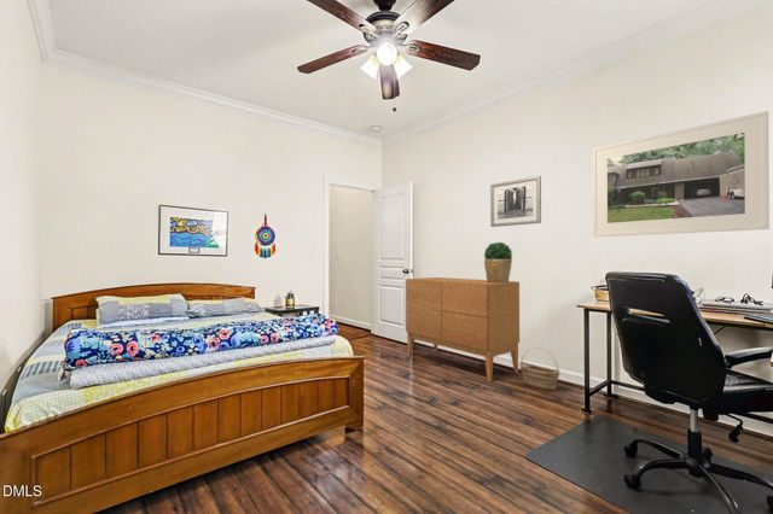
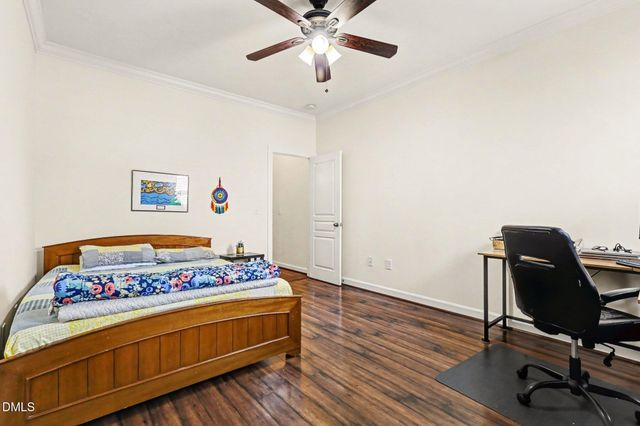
- wall art [489,175,542,228]
- basket [519,346,560,392]
- sideboard [405,276,521,384]
- potted plant [483,241,513,282]
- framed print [592,110,771,238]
